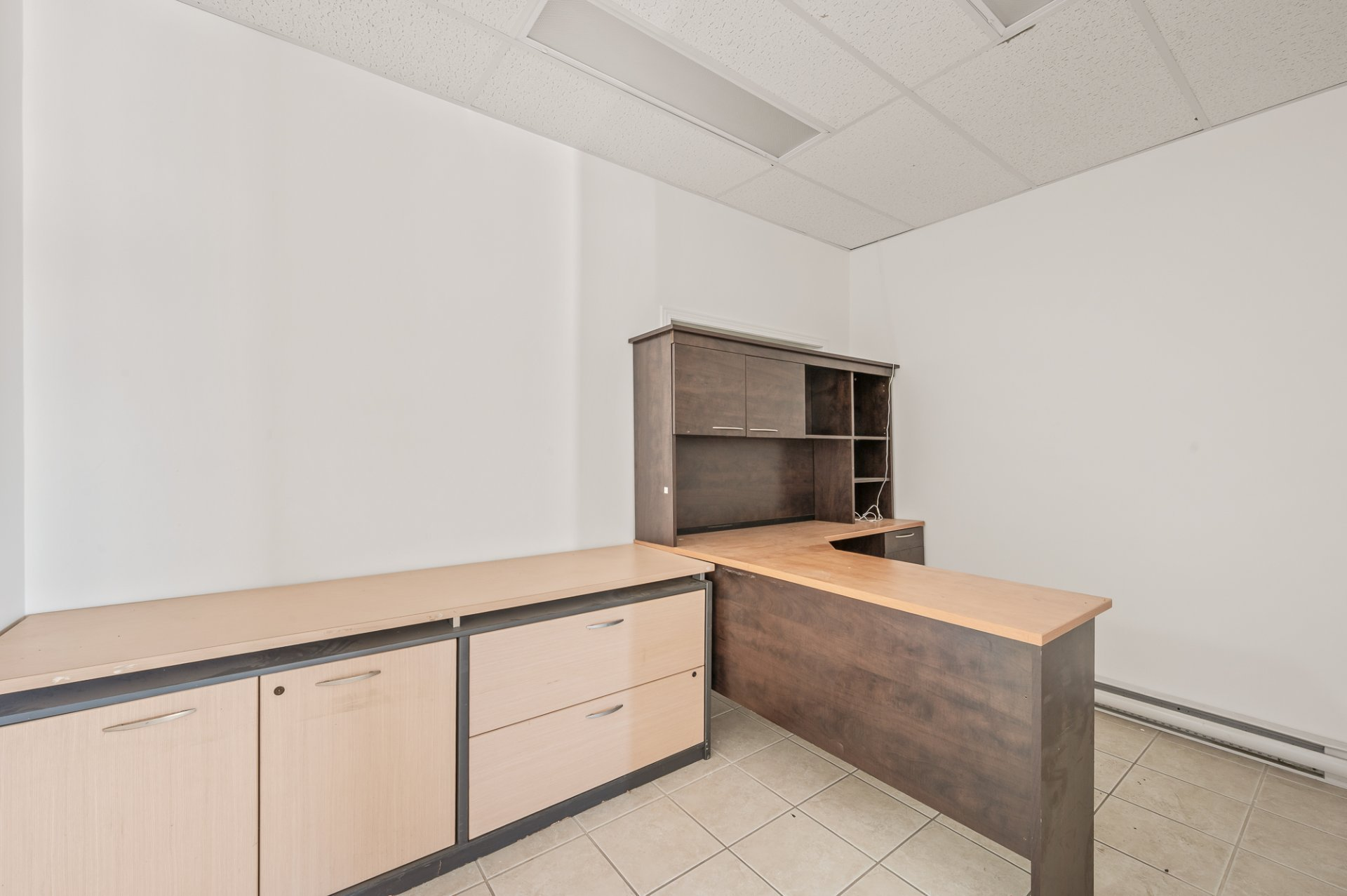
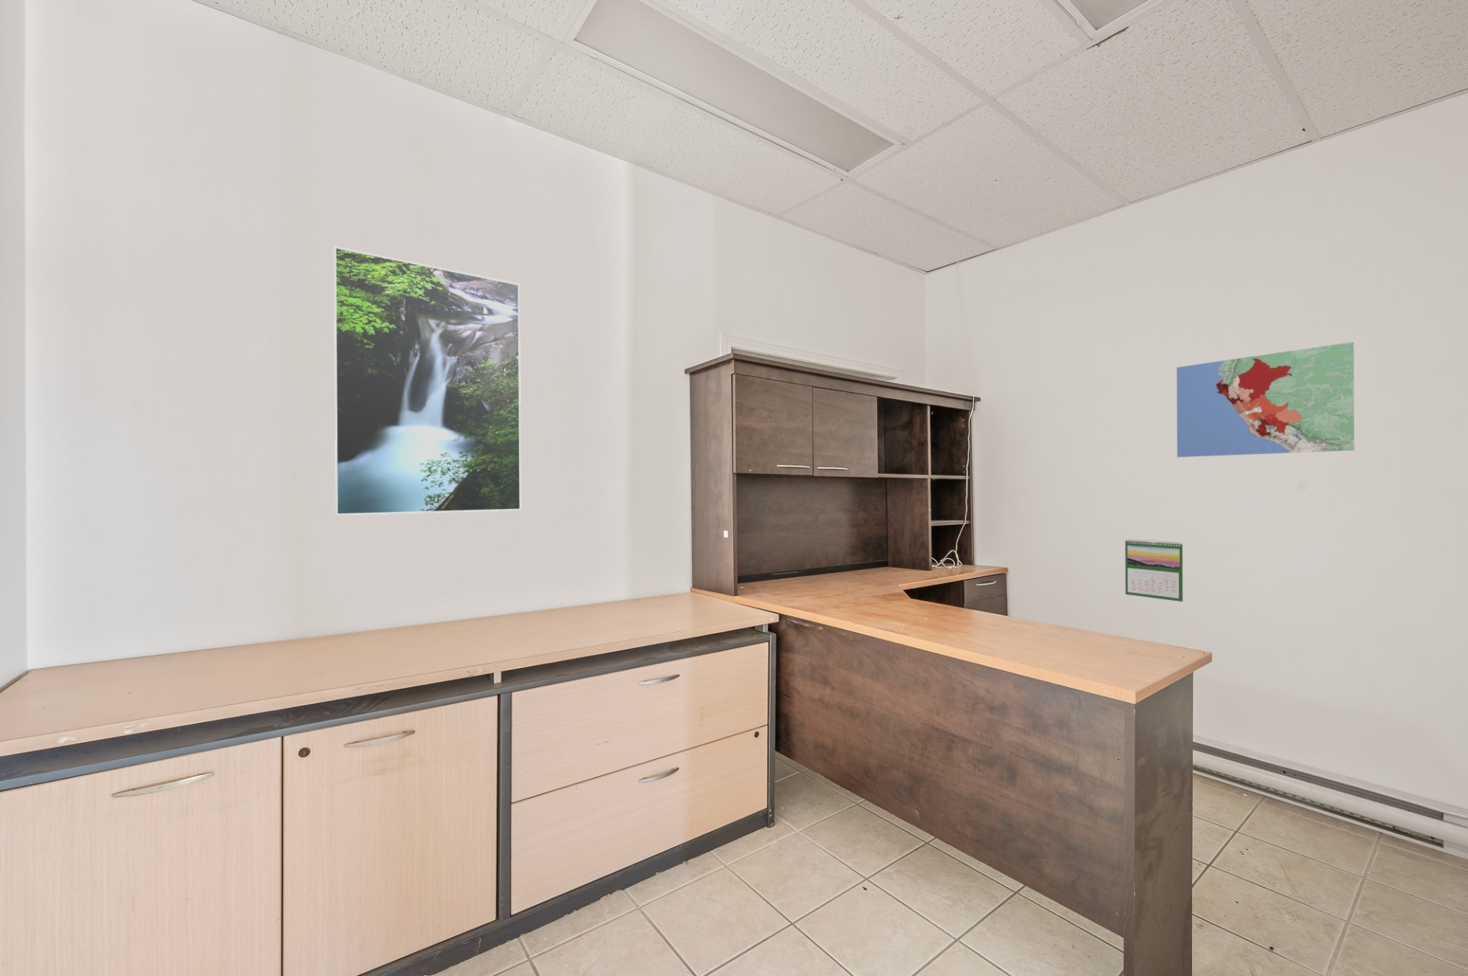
+ map [1176,341,1355,457]
+ calendar [1125,538,1184,602]
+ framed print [333,245,521,516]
